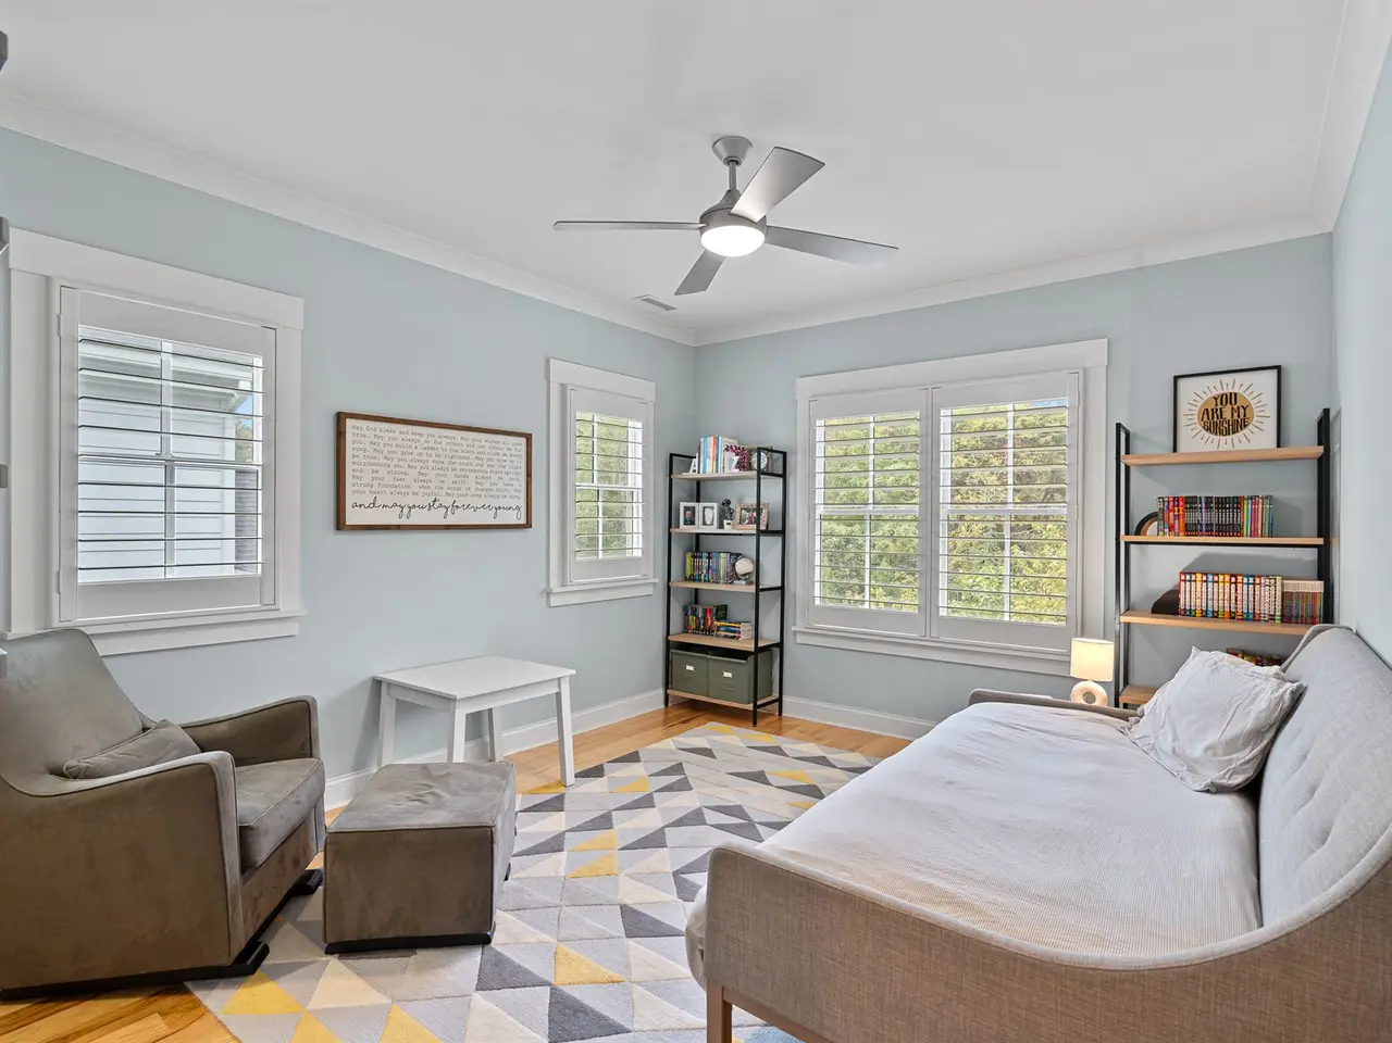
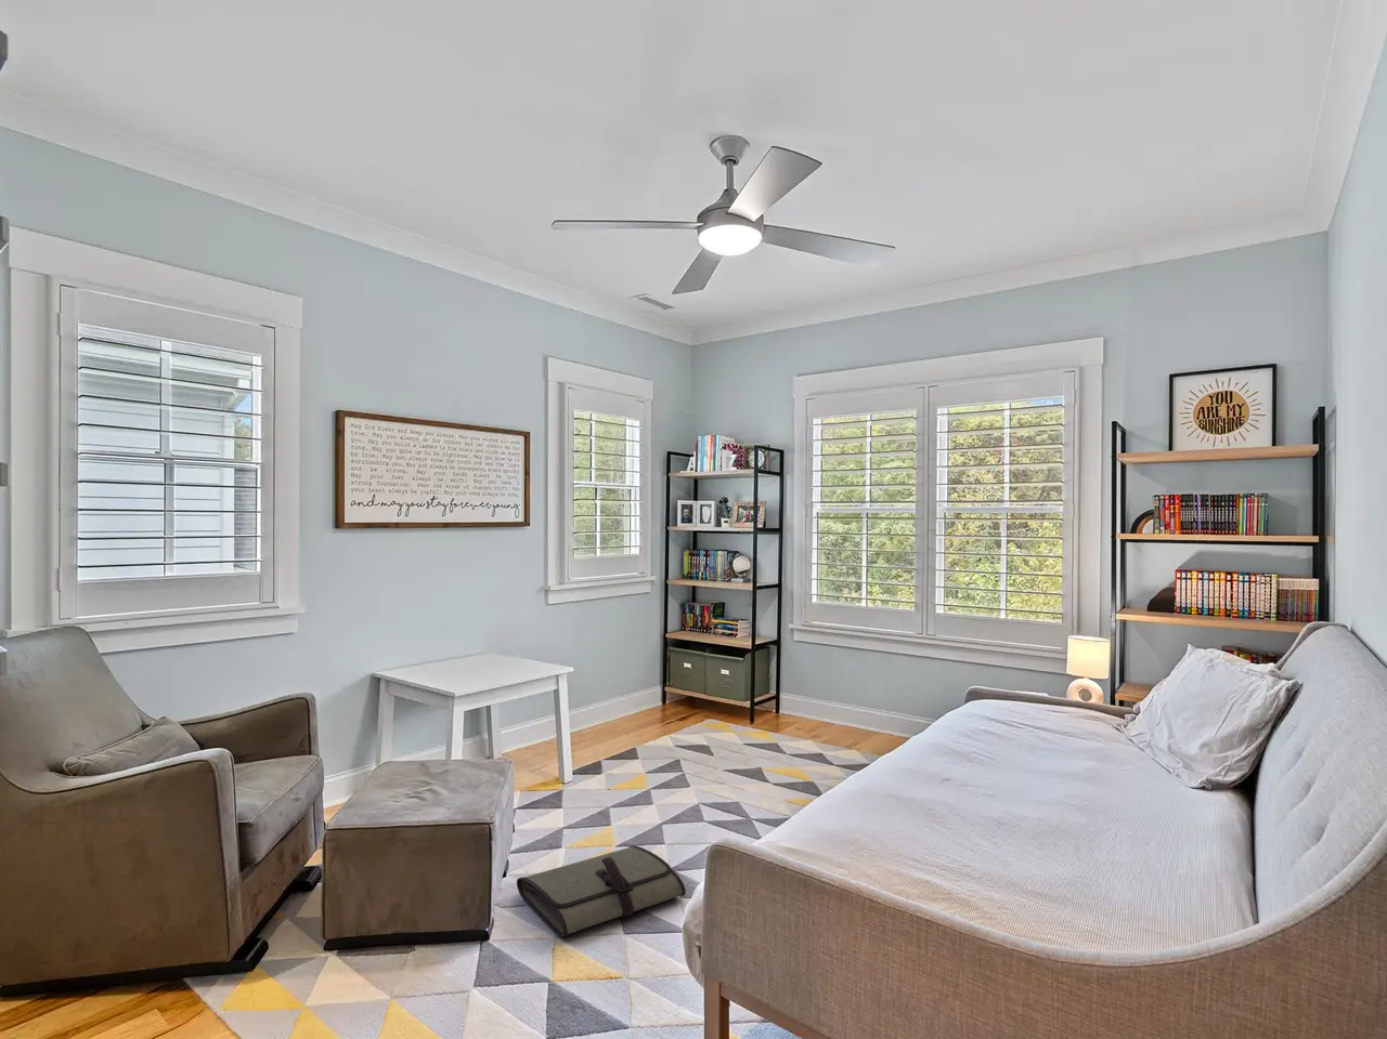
+ tool roll [515,844,687,939]
